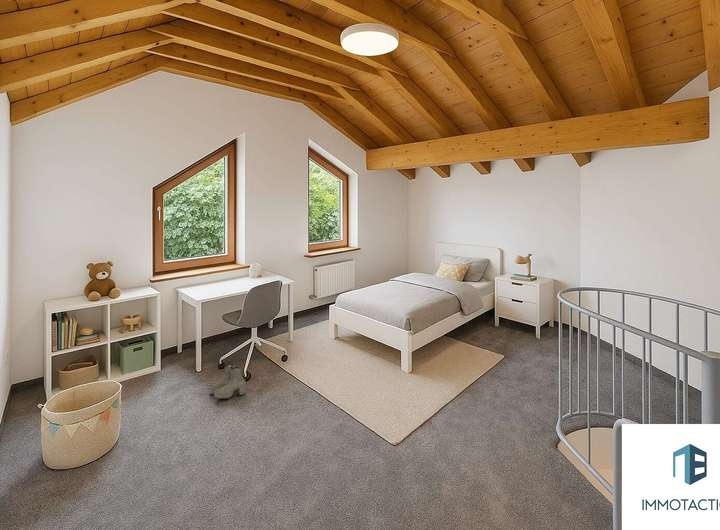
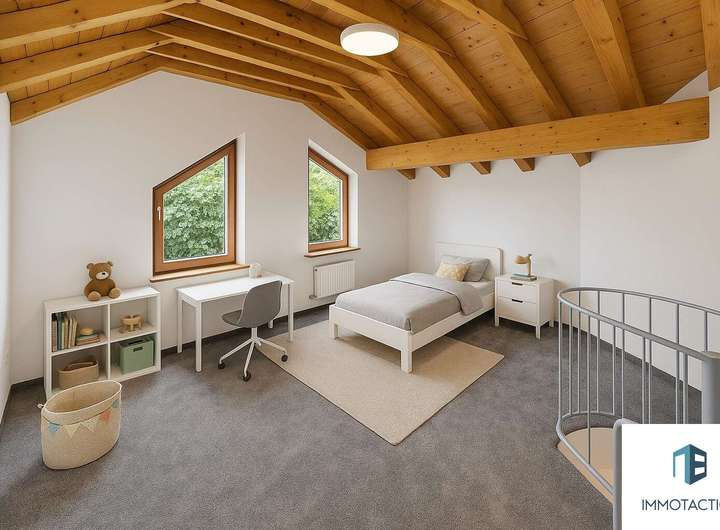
- boots [209,363,246,400]
